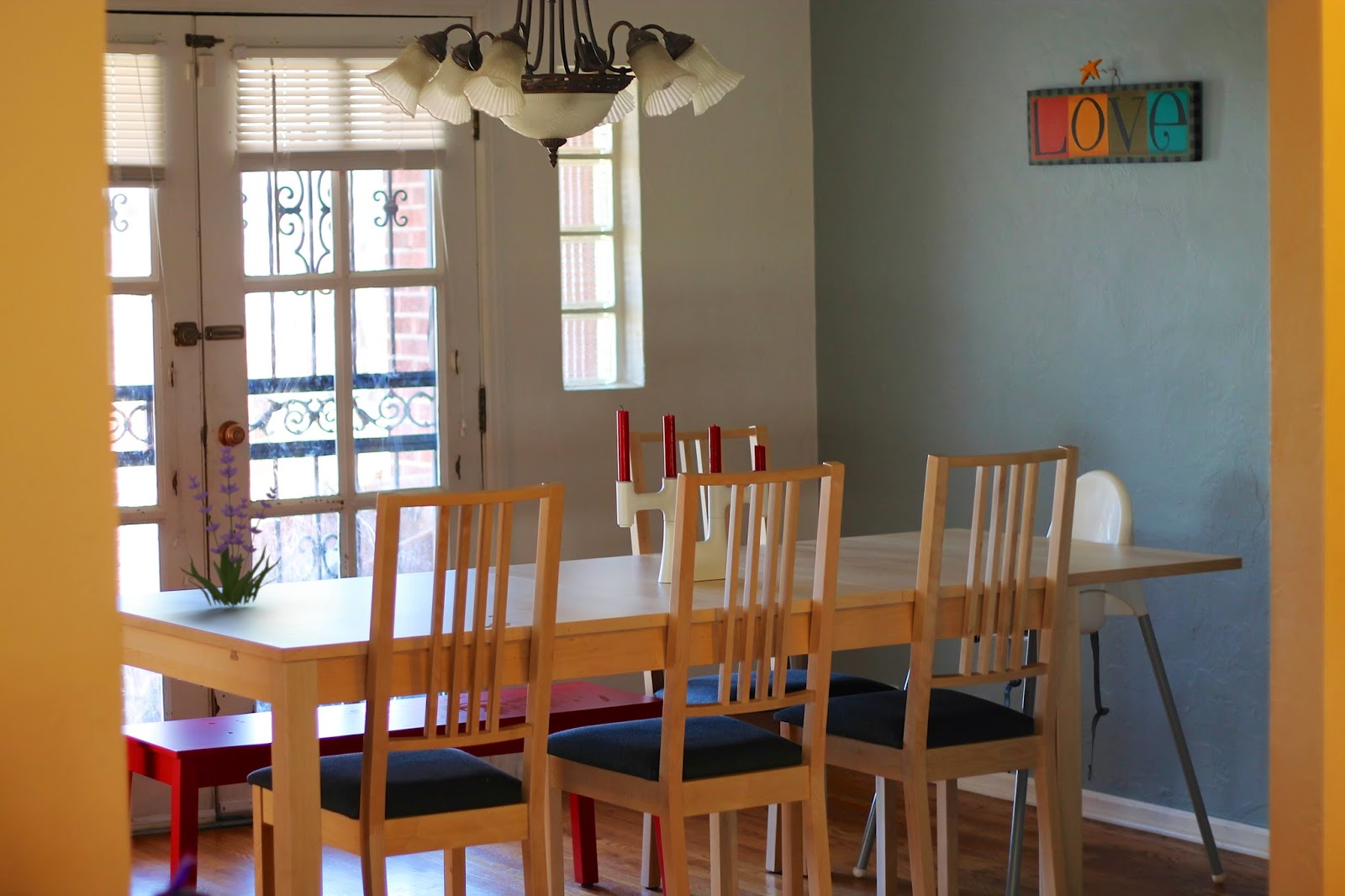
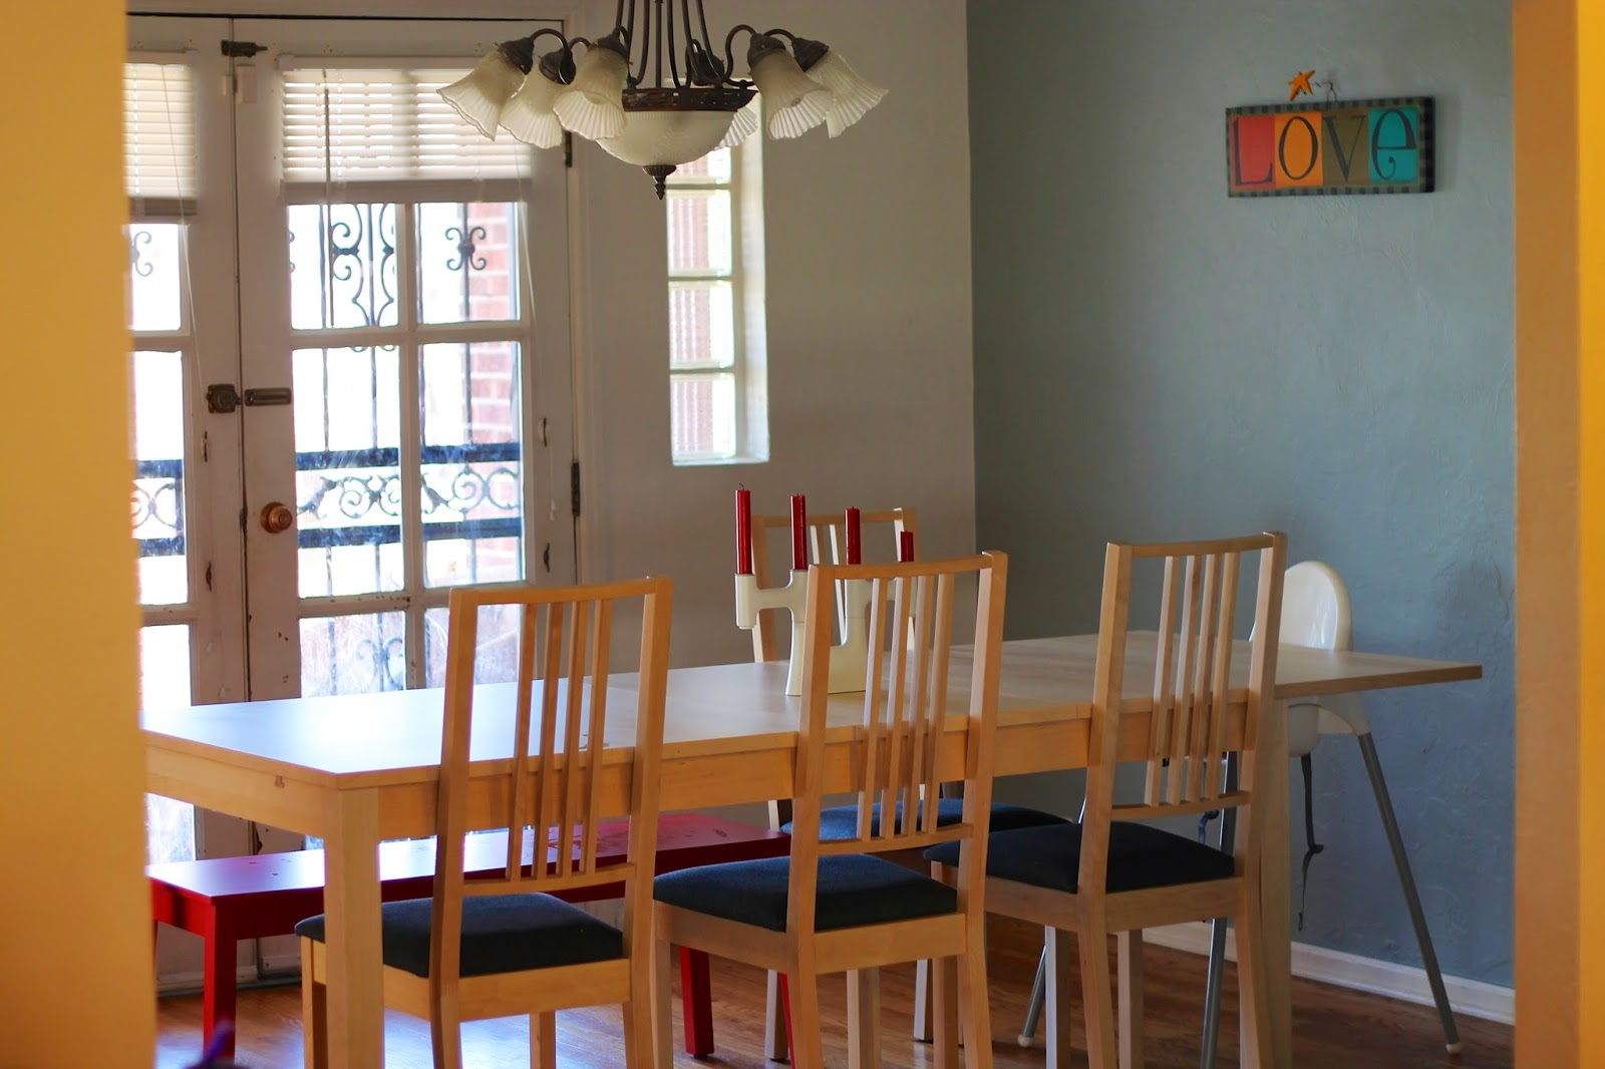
- plant [179,445,281,608]
